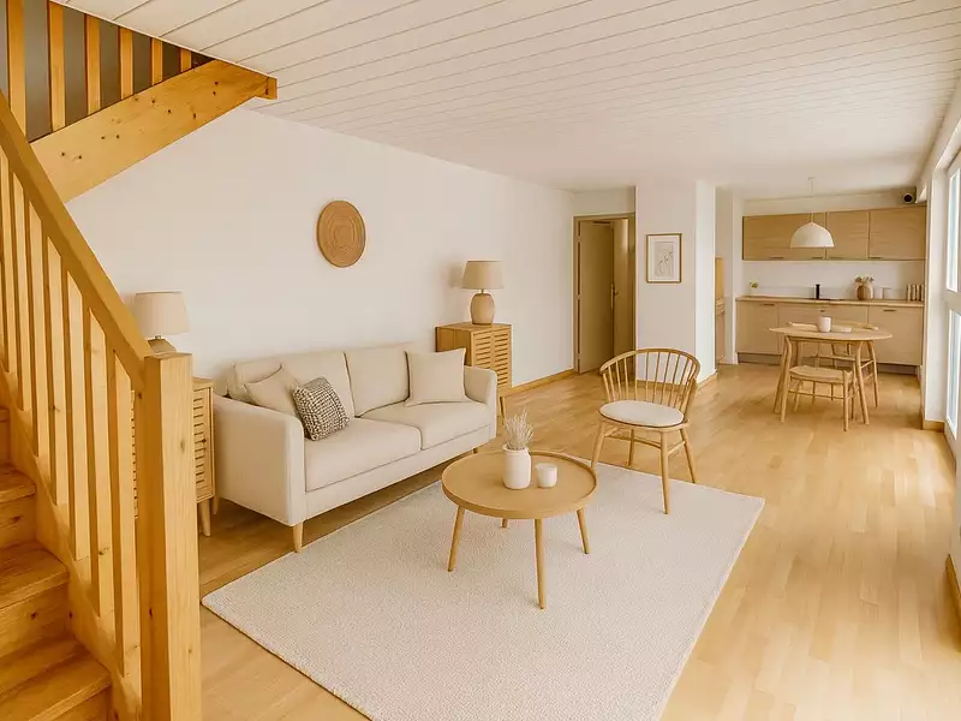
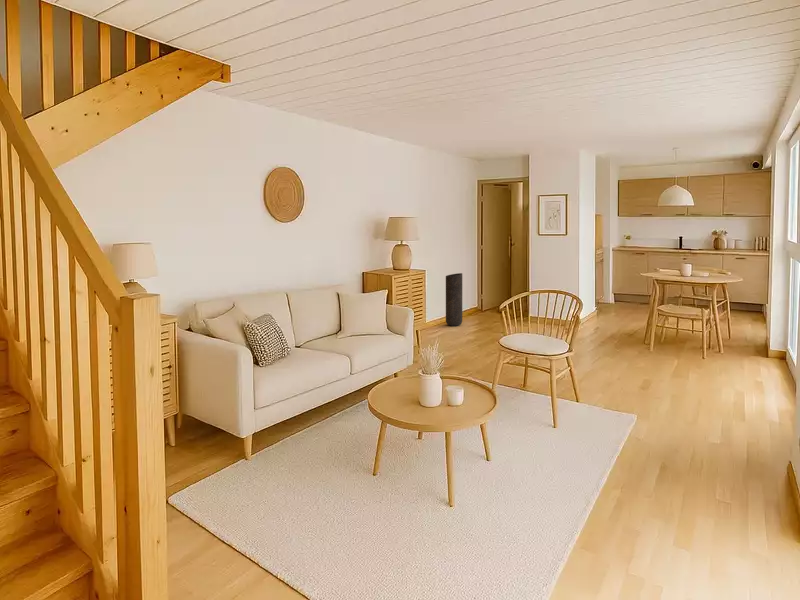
+ trash can [445,272,463,327]
